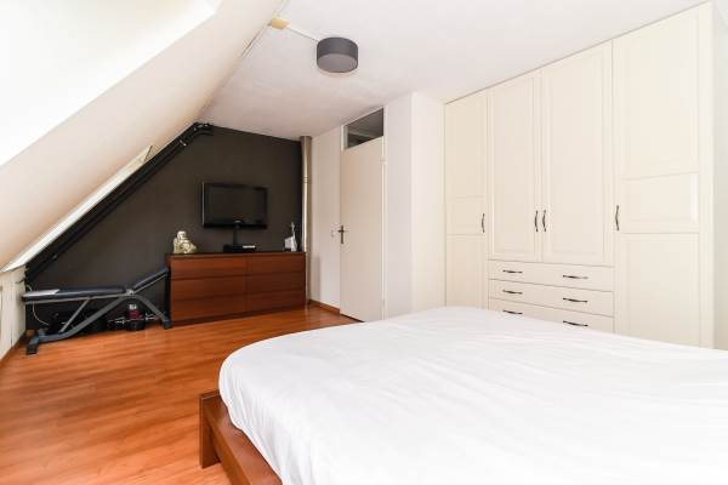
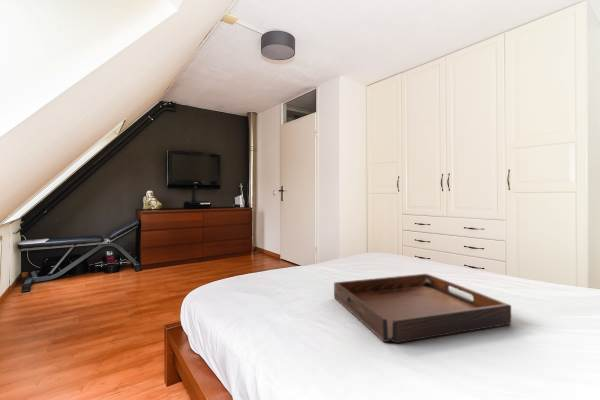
+ serving tray [333,273,512,344]
